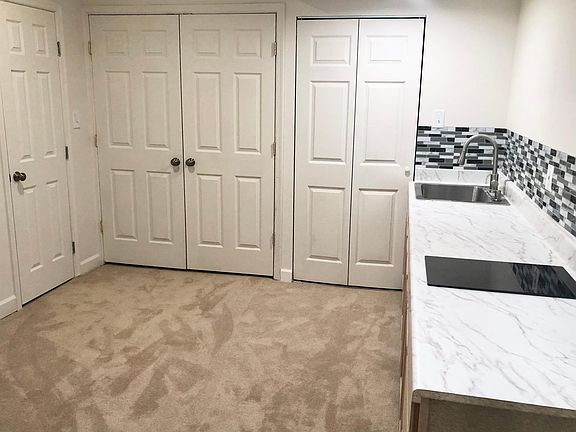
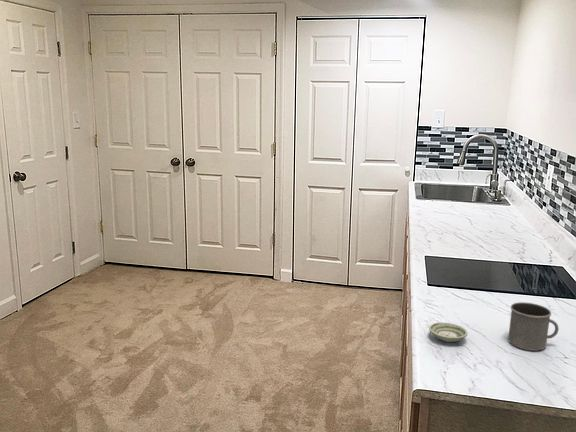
+ mug [507,301,560,352]
+ saucer [428,321,469,343]
